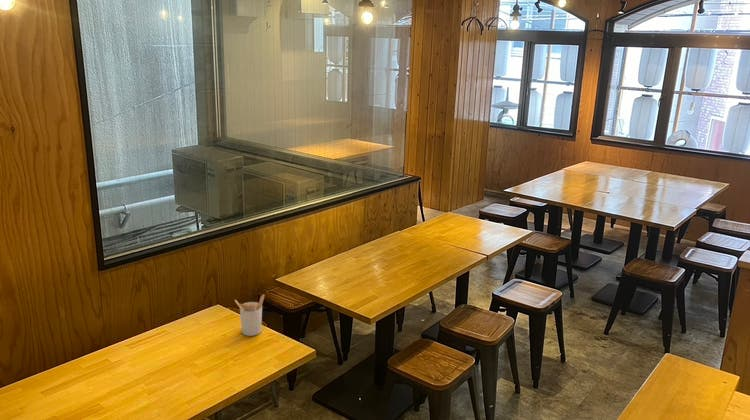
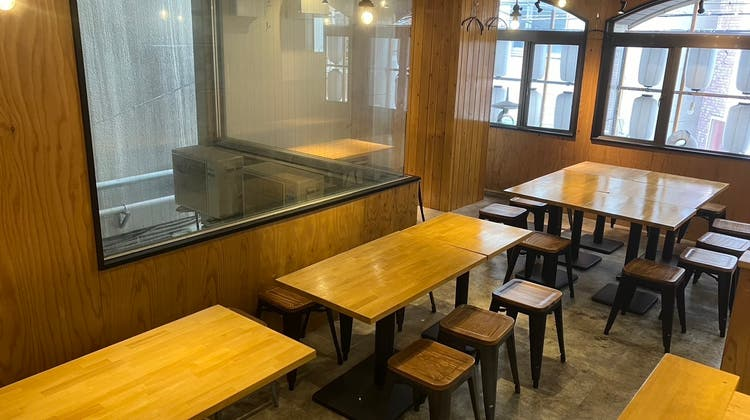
- utensil holder [234,294,266,337]
